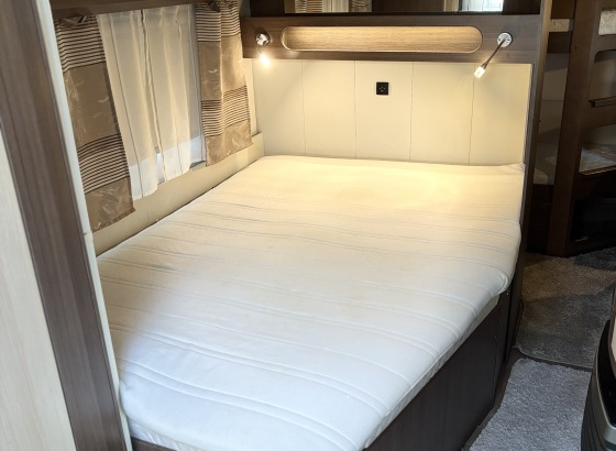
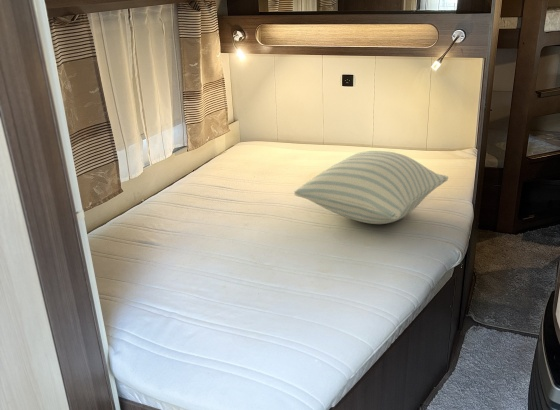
+ pillow [293,150,449,225]
